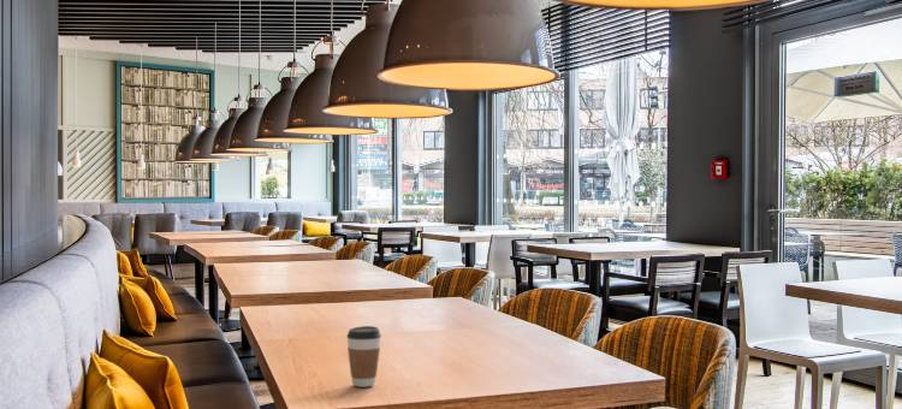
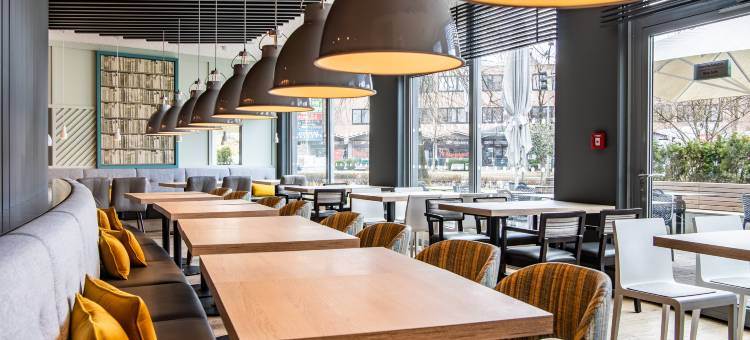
- coffee cup [345,325,382,389]
